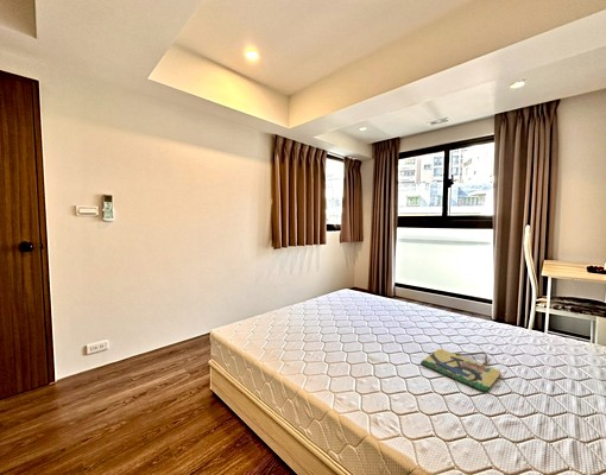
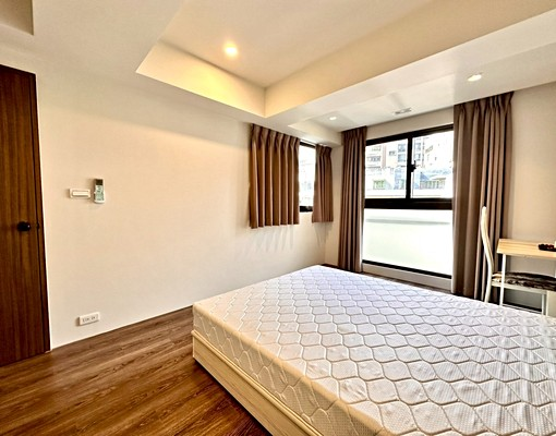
- home sign [419,348,501,393]
